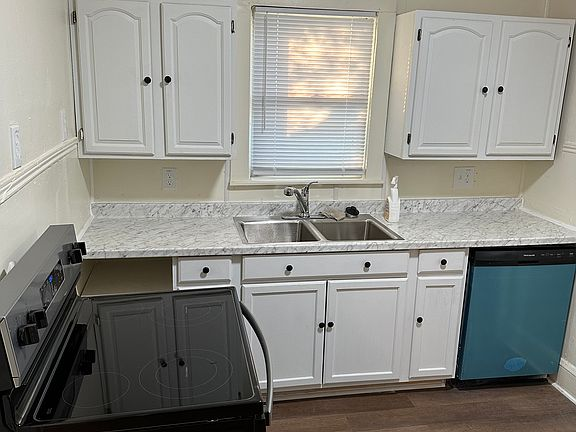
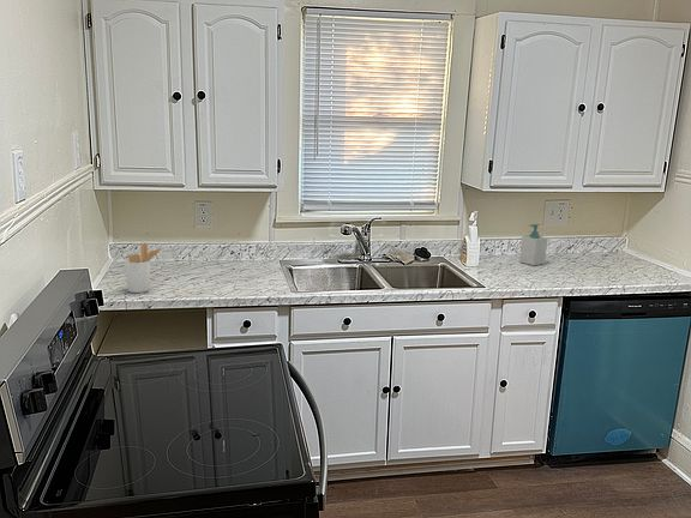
+ utensil holder [124,241,164,294]
+ soap bottle [518,223,548,266]
